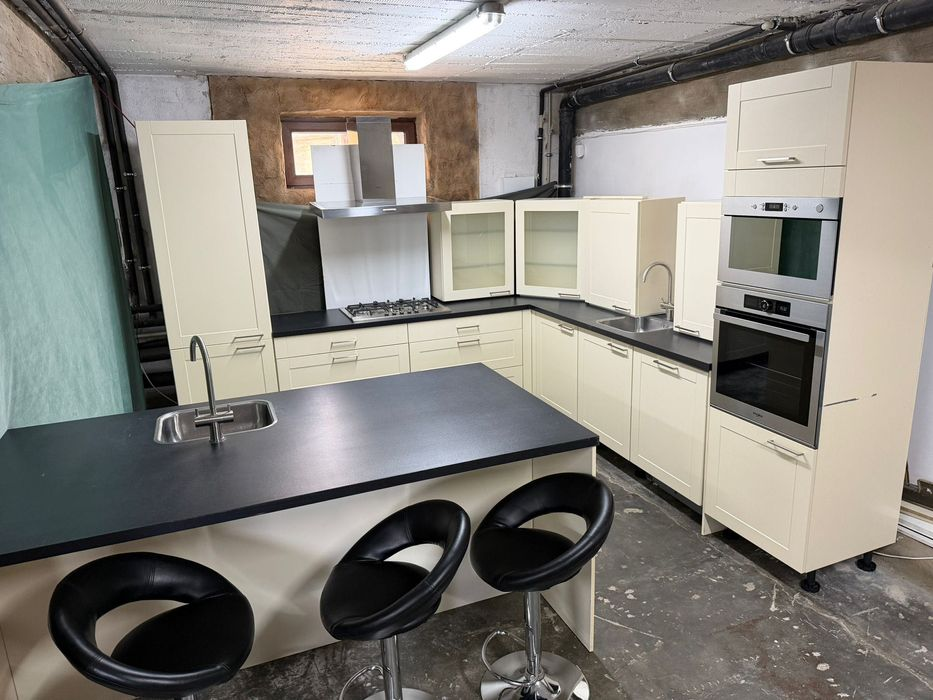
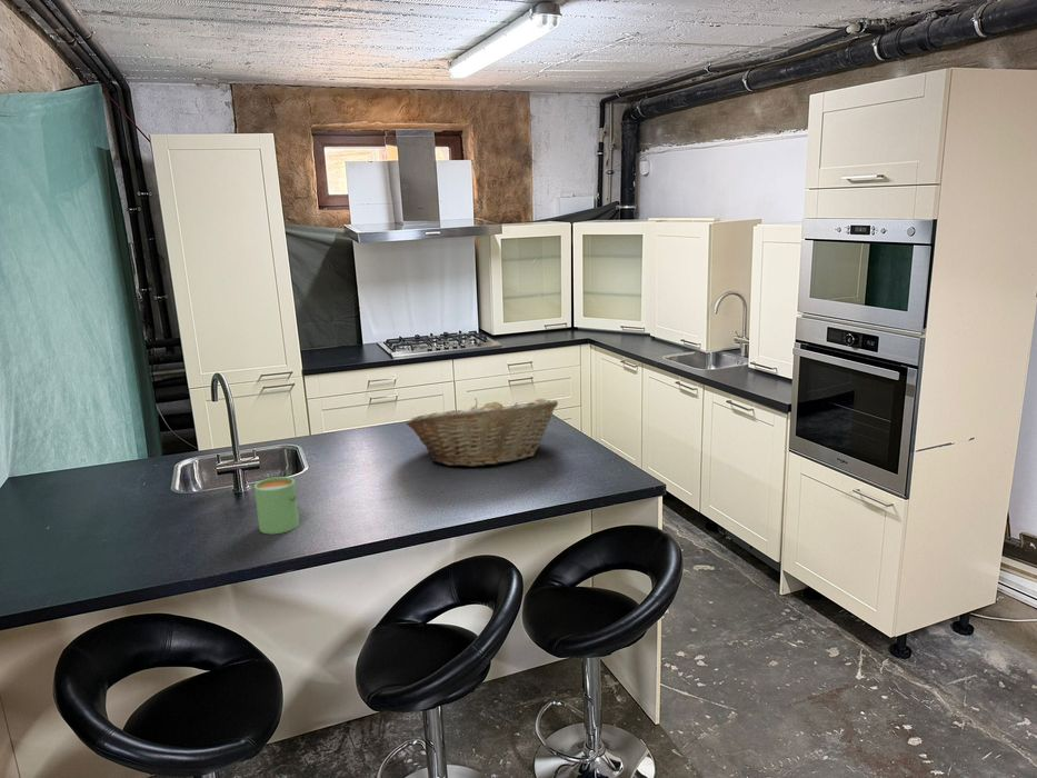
+ fruit basket [405,397,559,468]
+ mug [253,476,300,535]
